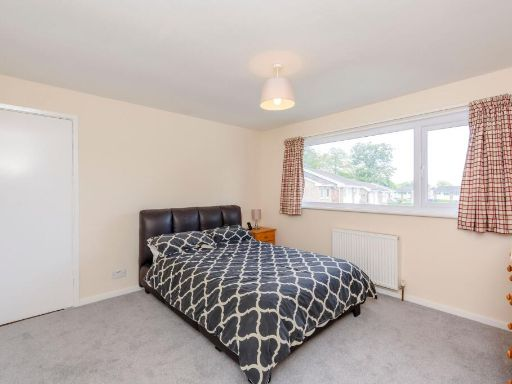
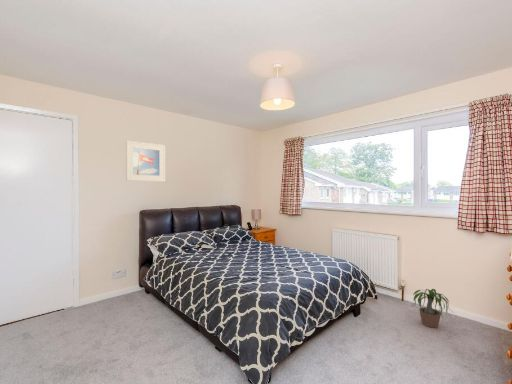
+ potted plant [412,288,455,329]
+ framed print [125,140,166,183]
